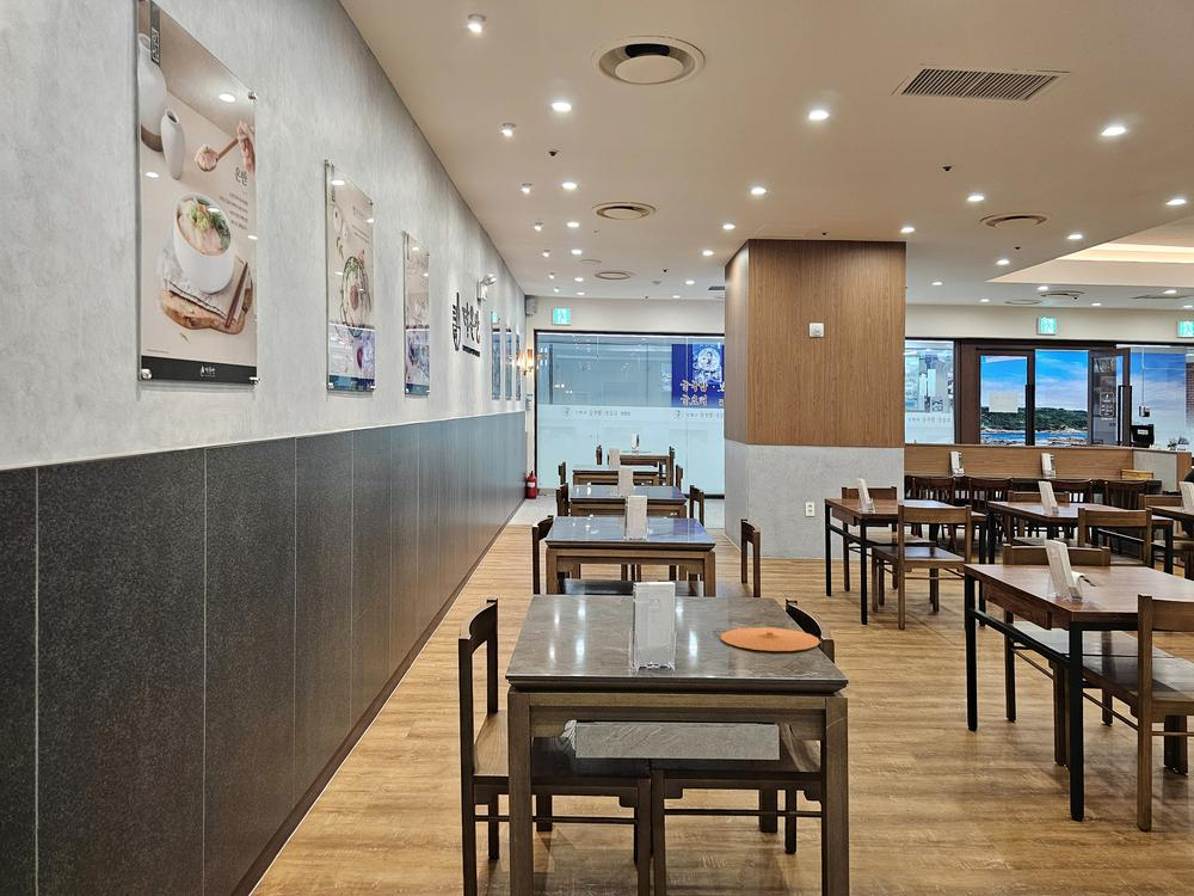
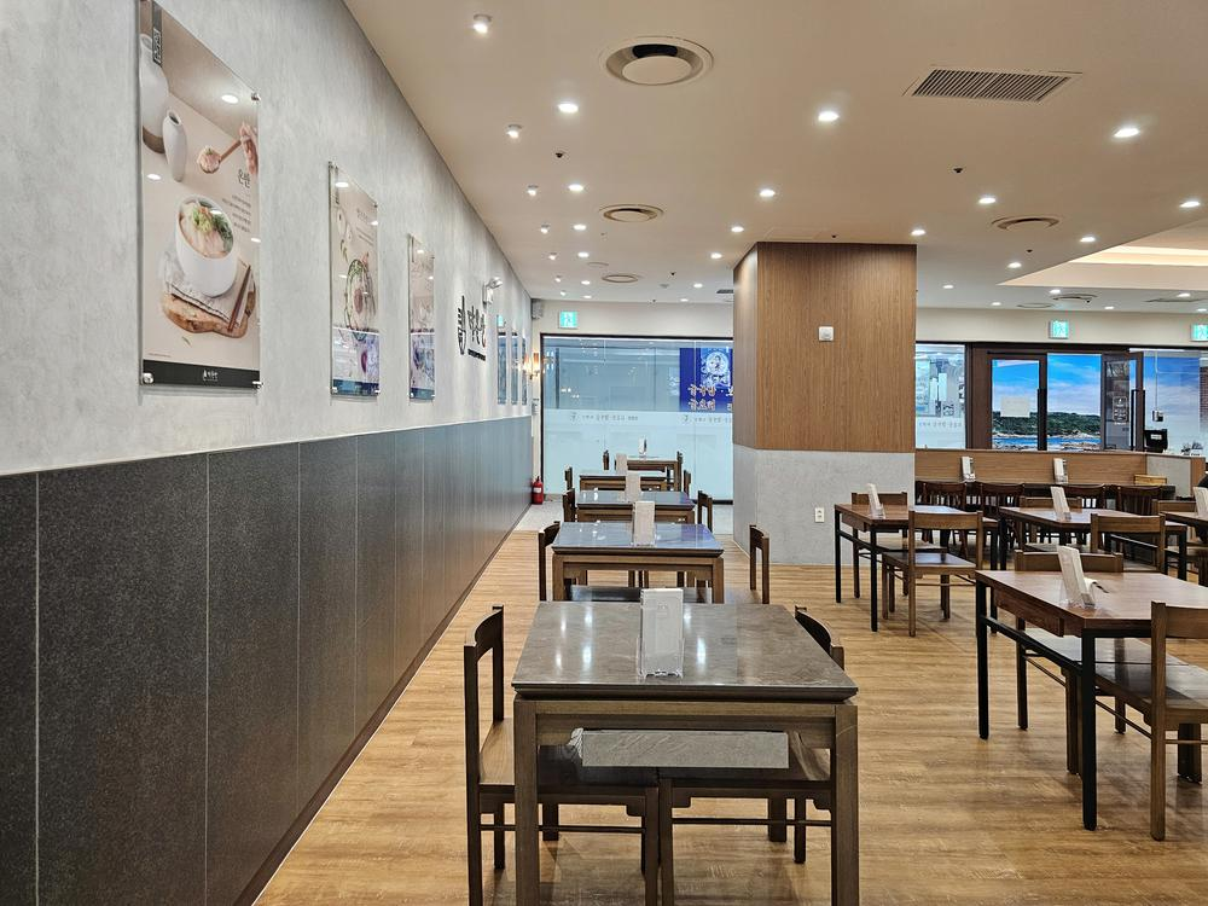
- plate [720,626,821,652]
